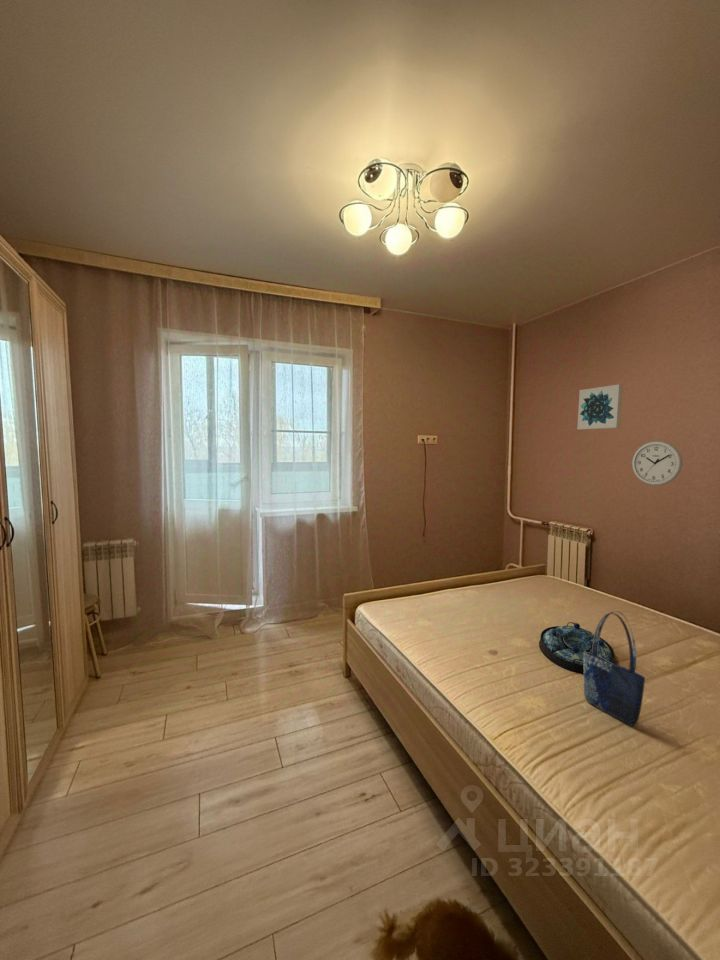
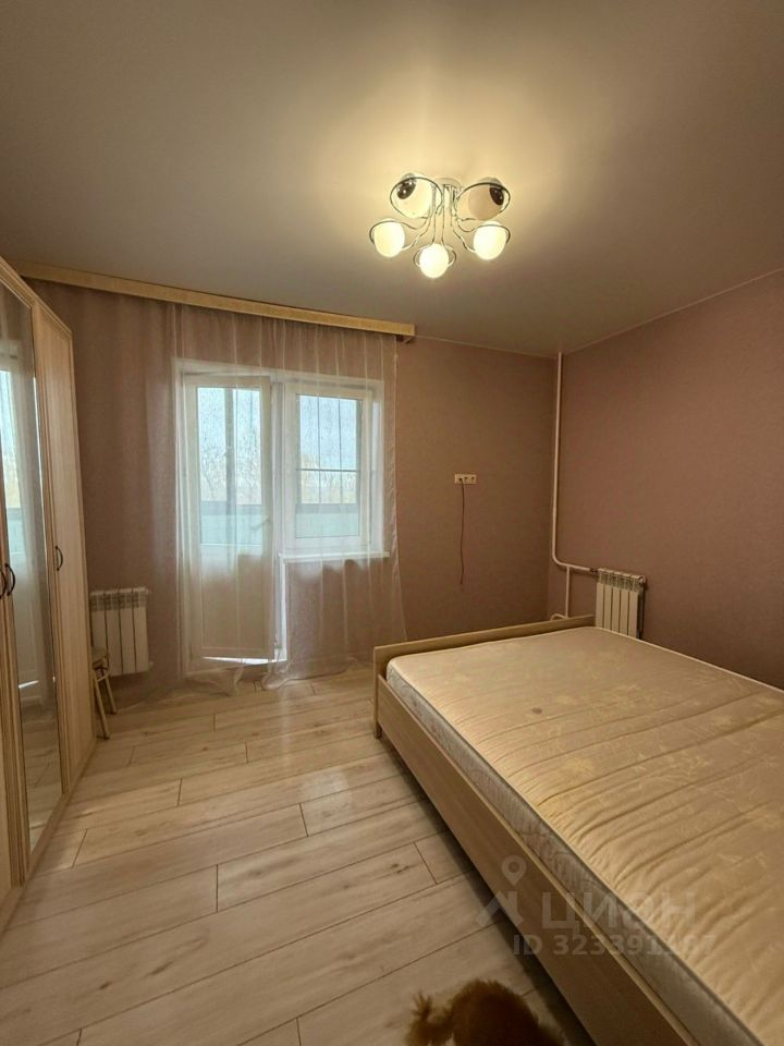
- wall clock [631,440,683,487]
- serving tray [538,621,616,675]
- shopping bag [583,610,646,727]
- wall art [576,383,624,430]
